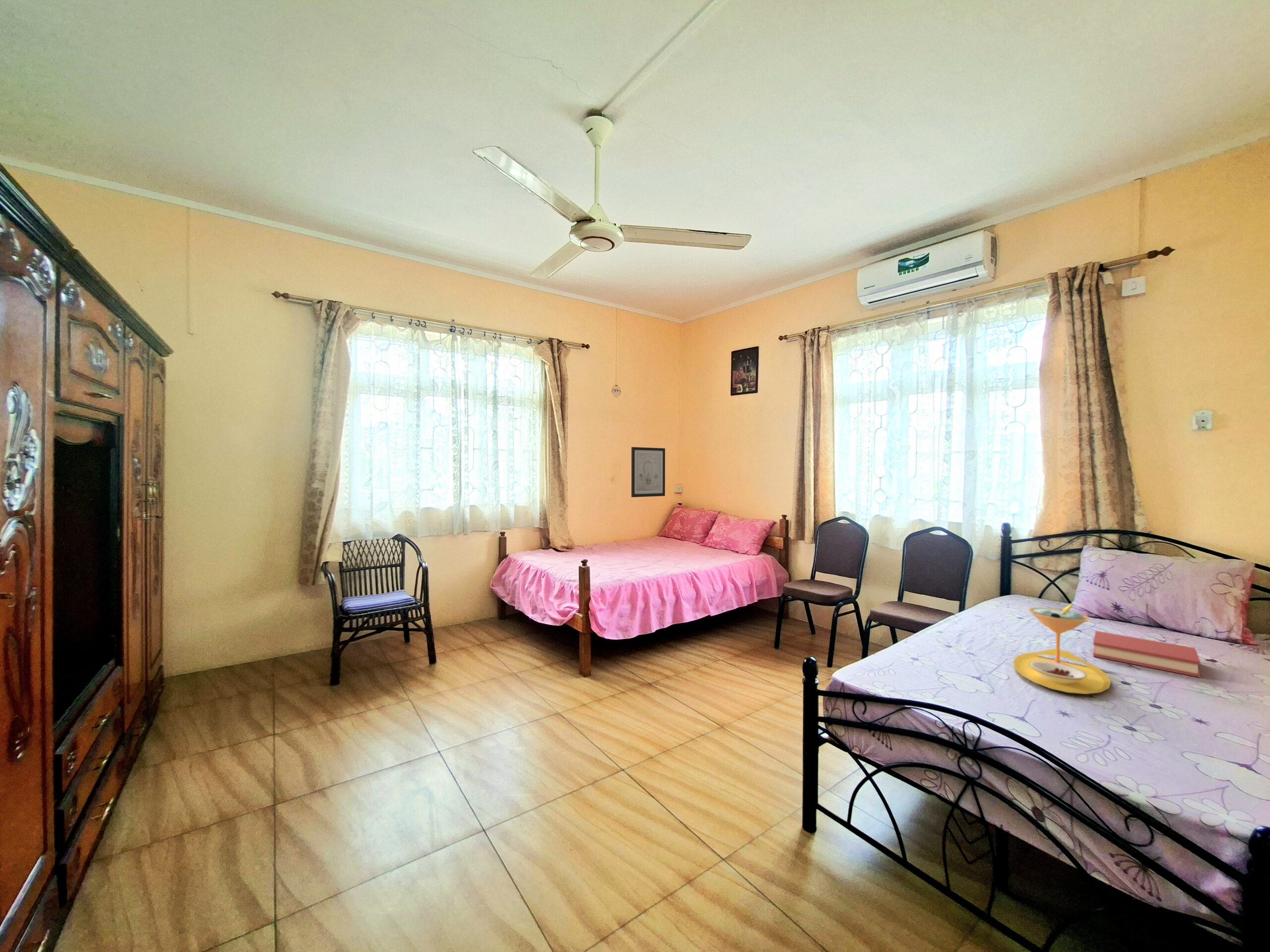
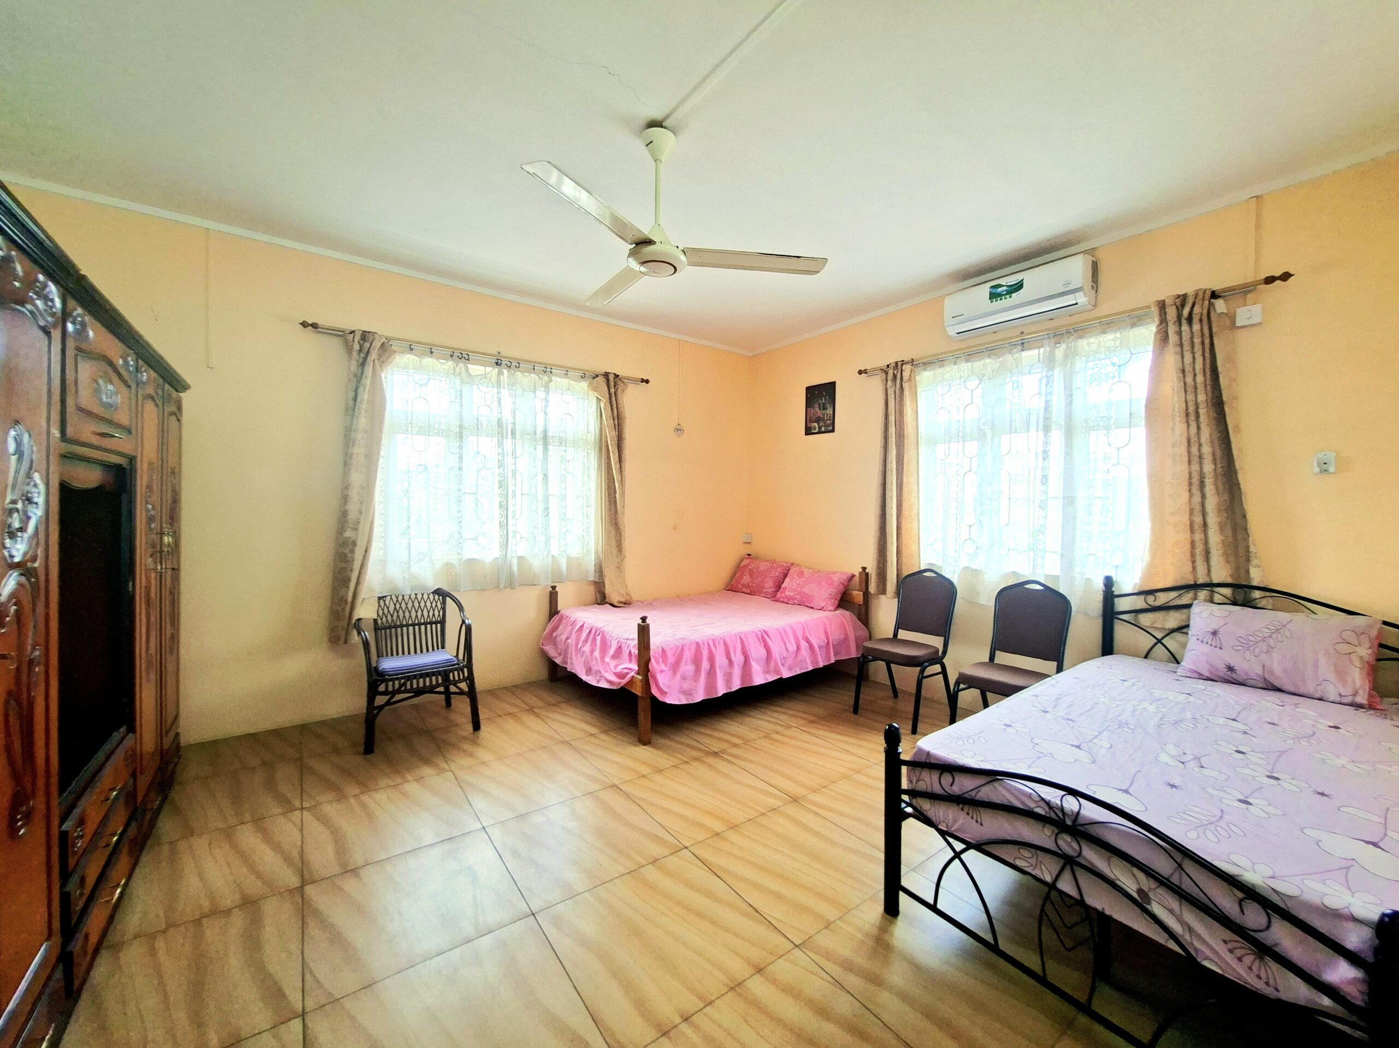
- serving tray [1013,603,1111,695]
- hardback book [1092,630,1201,678]
- wall art [631,447,666,498]
